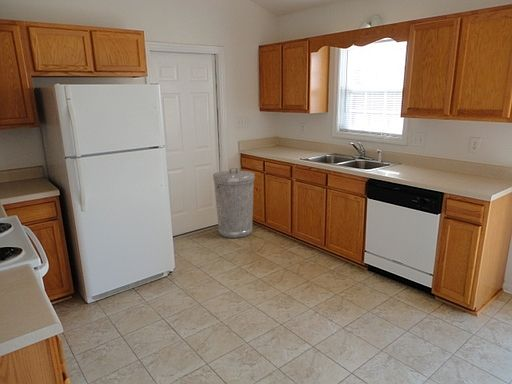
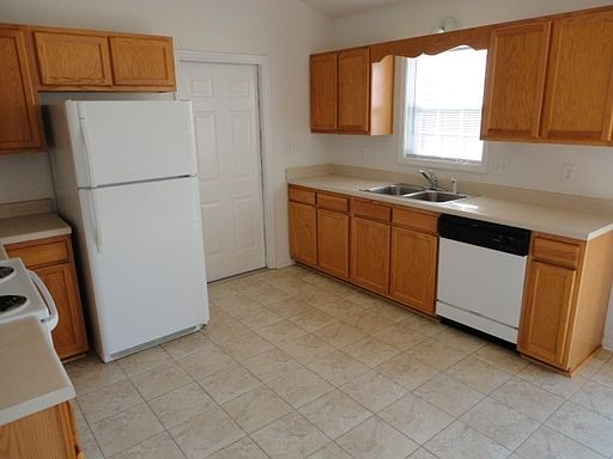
- trash can [212,167,256,239]
